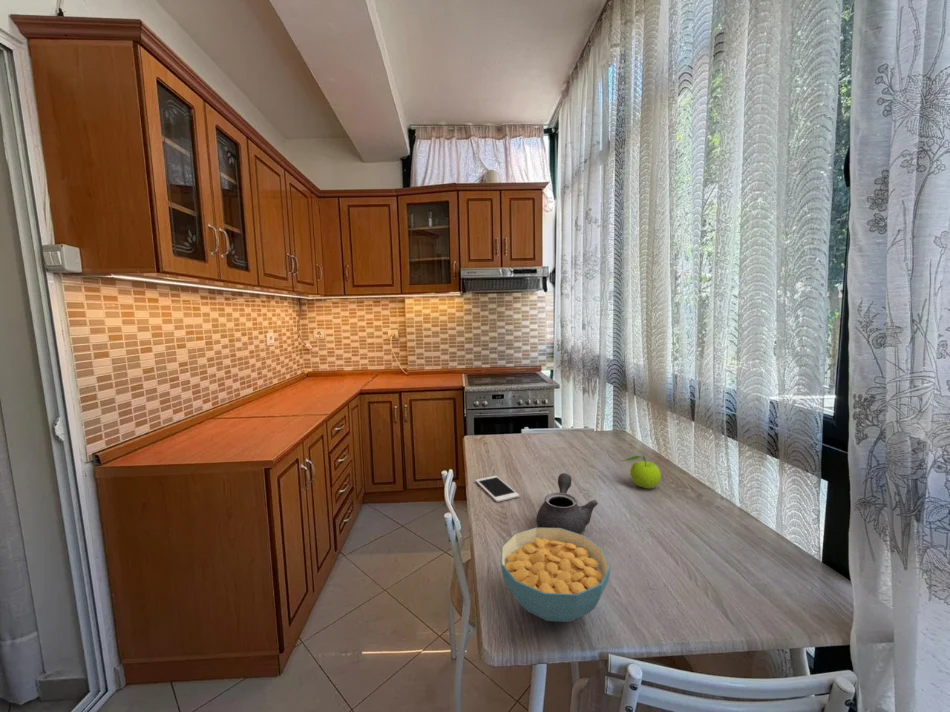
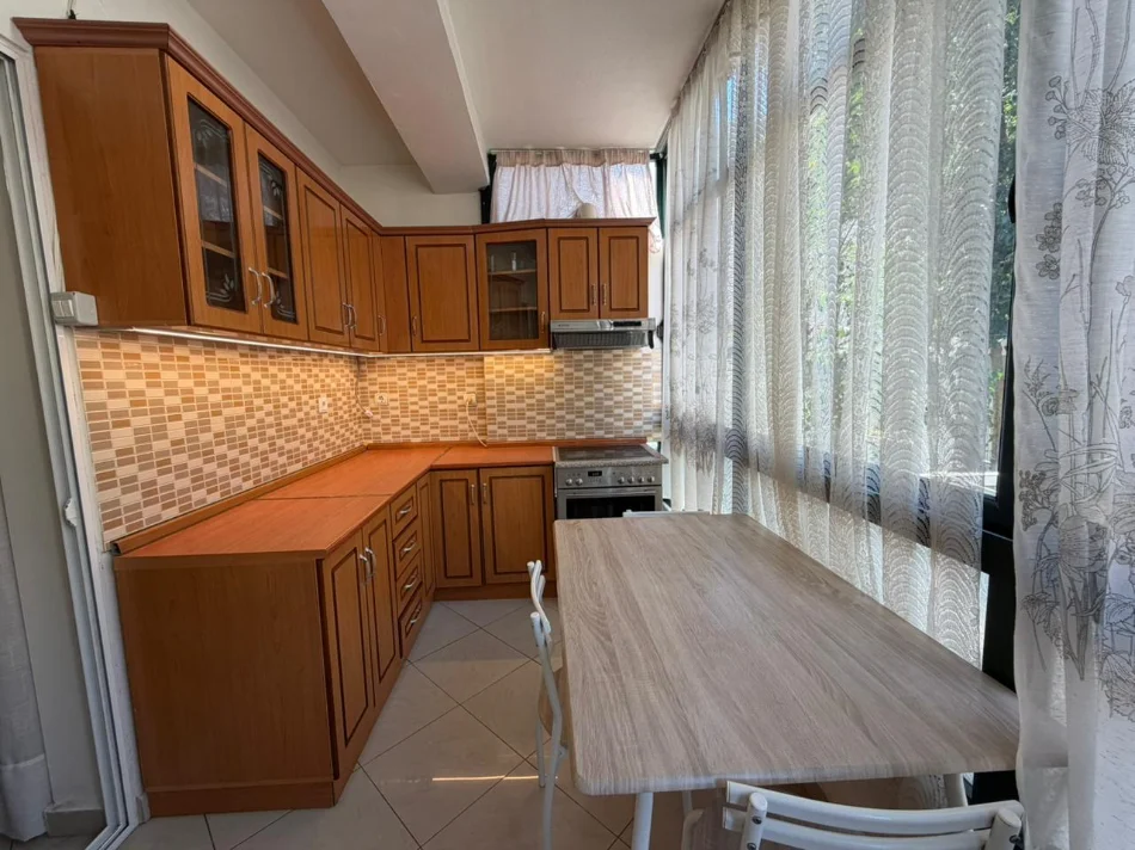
- teapot [535,472,599,535]
- cell phone [475,475,520,503]
- cereal bowl [500,527,612,623]
- fruit [621,455,662,490]
